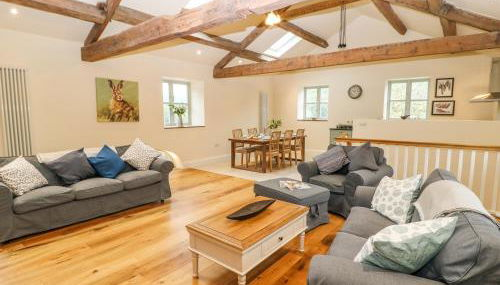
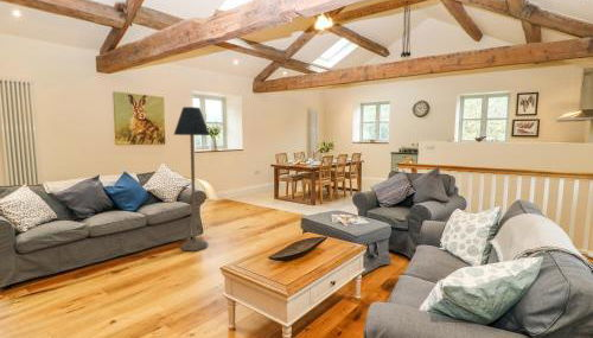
+ floor lamp [172,106,211,251]
